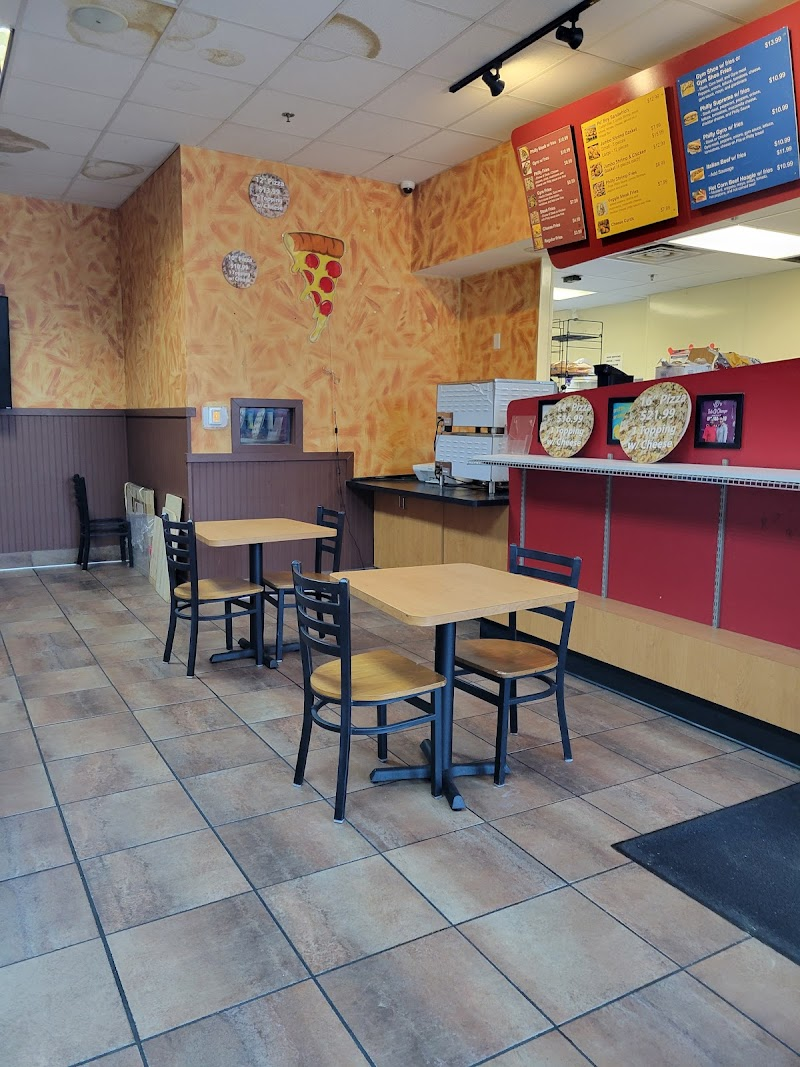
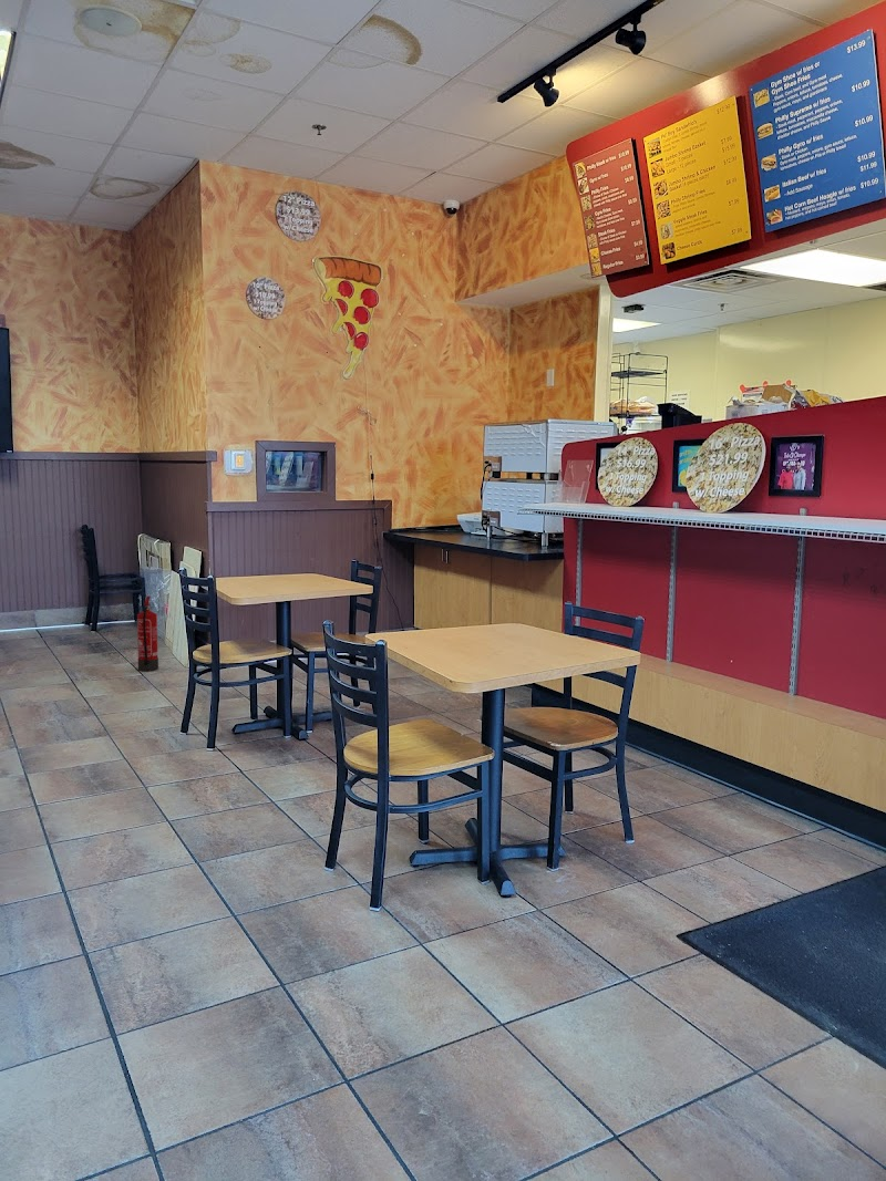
+ fire extinguisher [136,595,159,672]
